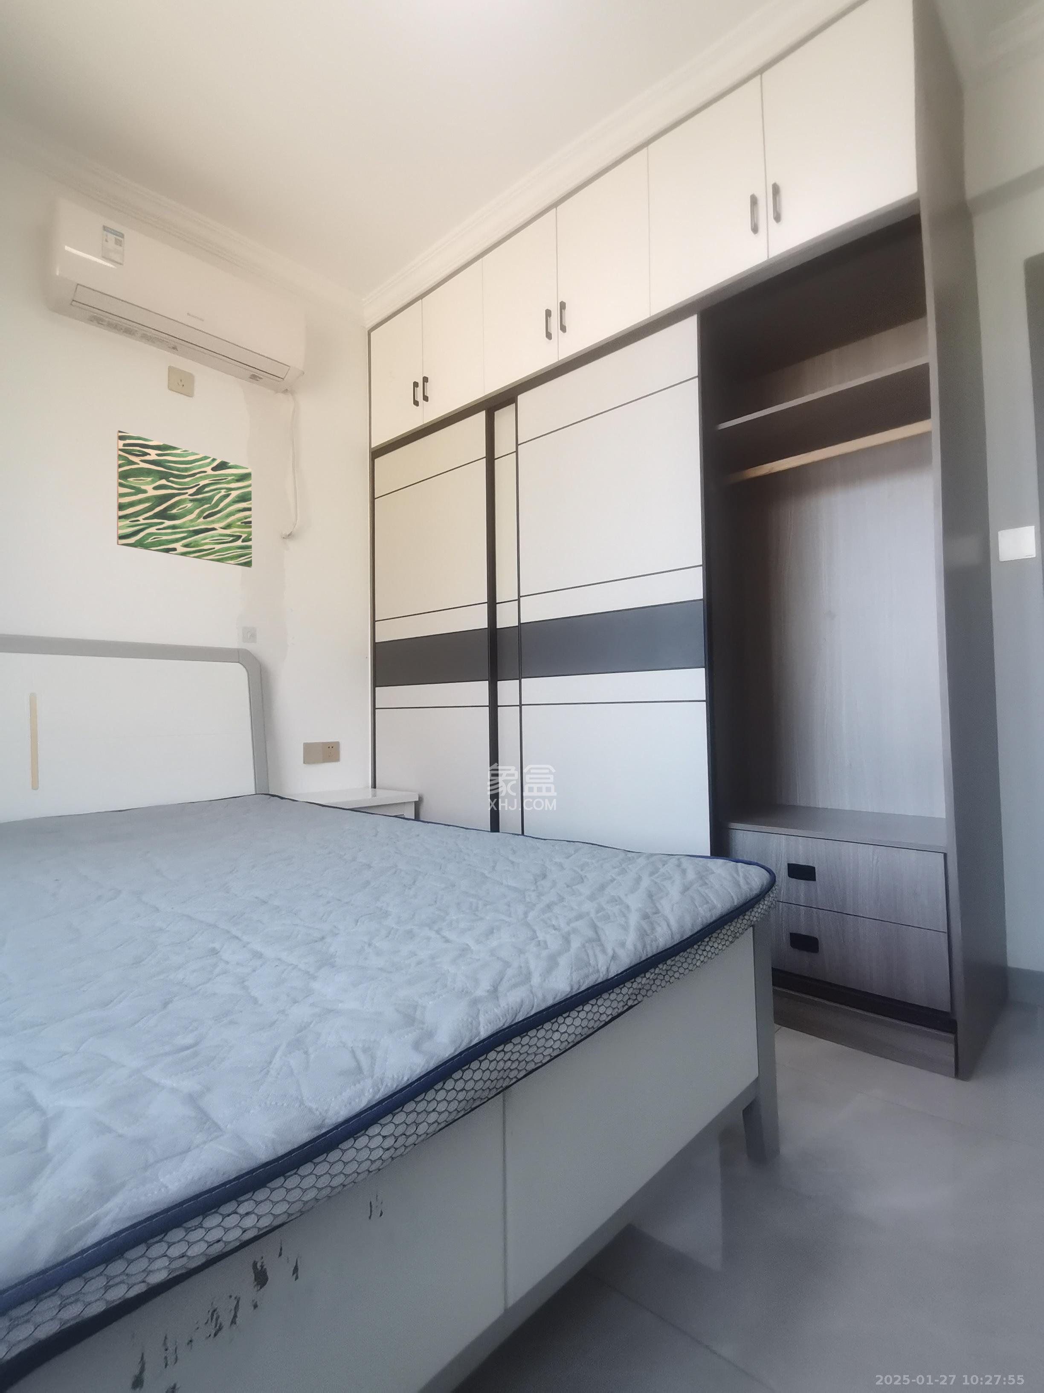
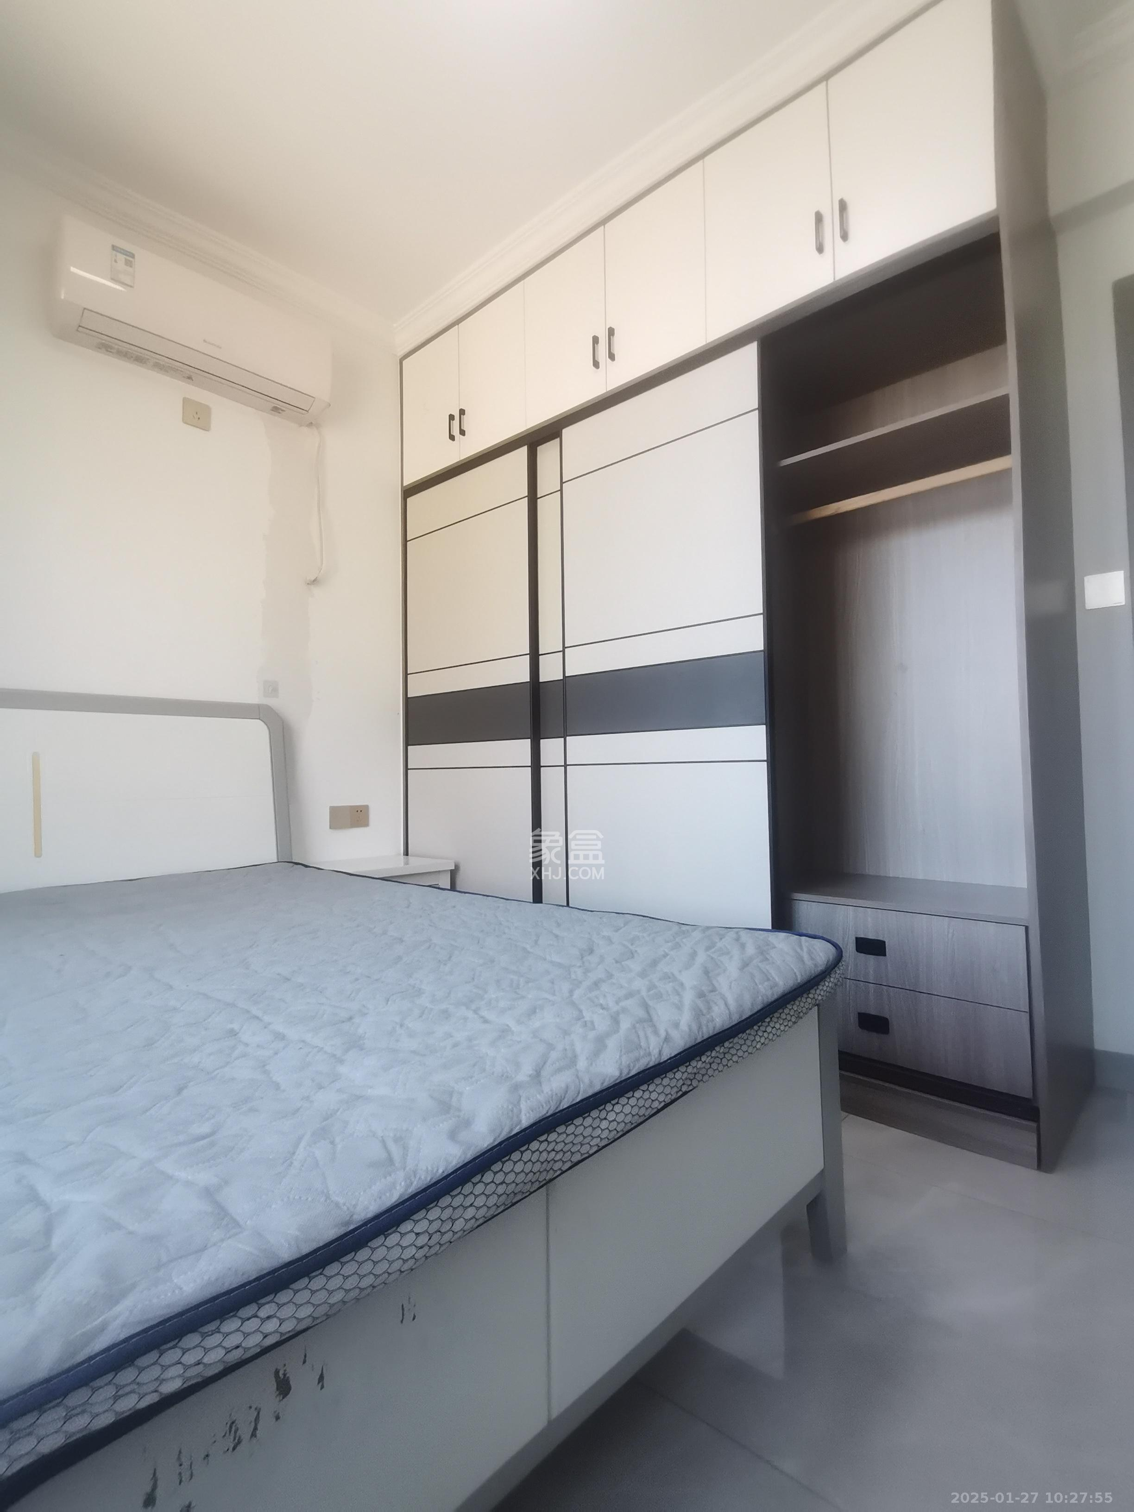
- wall art [116,430,252,568]
